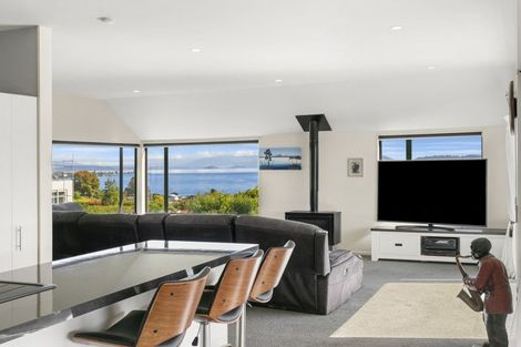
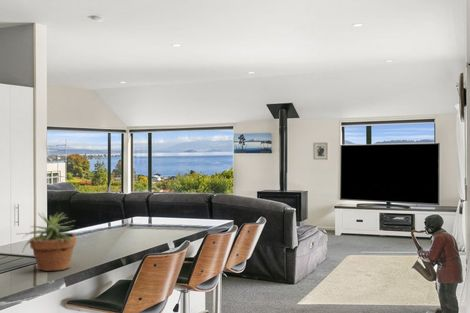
+ potted plant [17,211,85,272]
